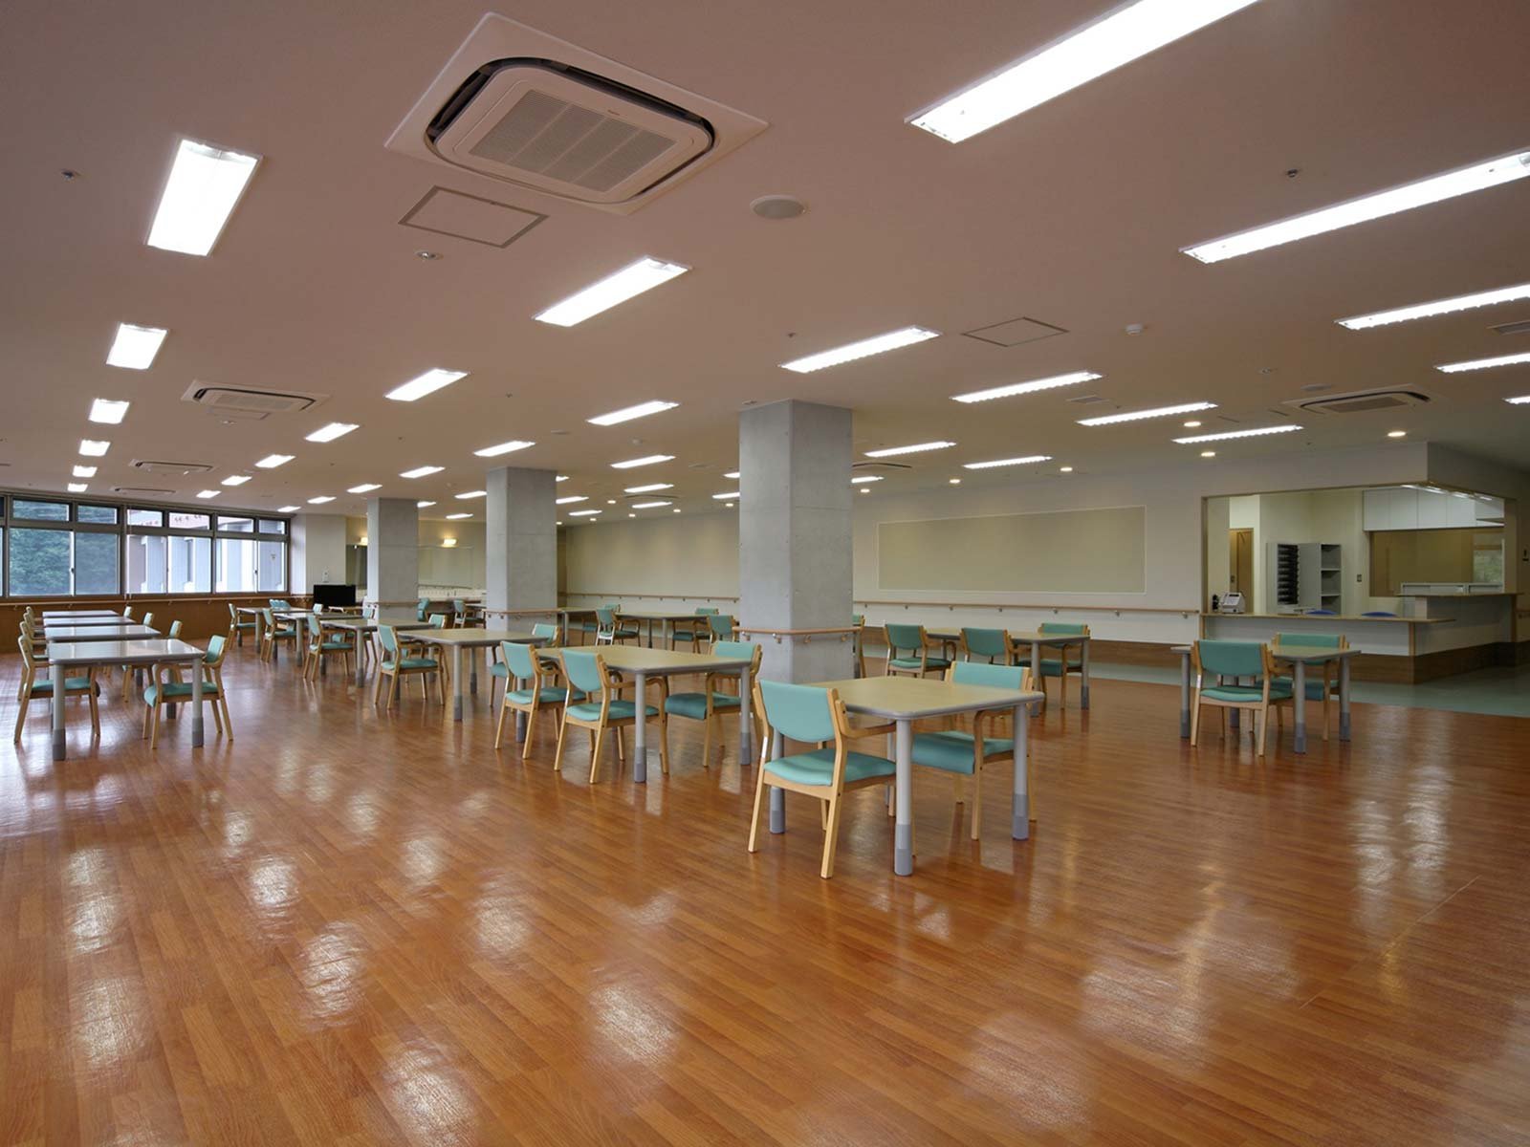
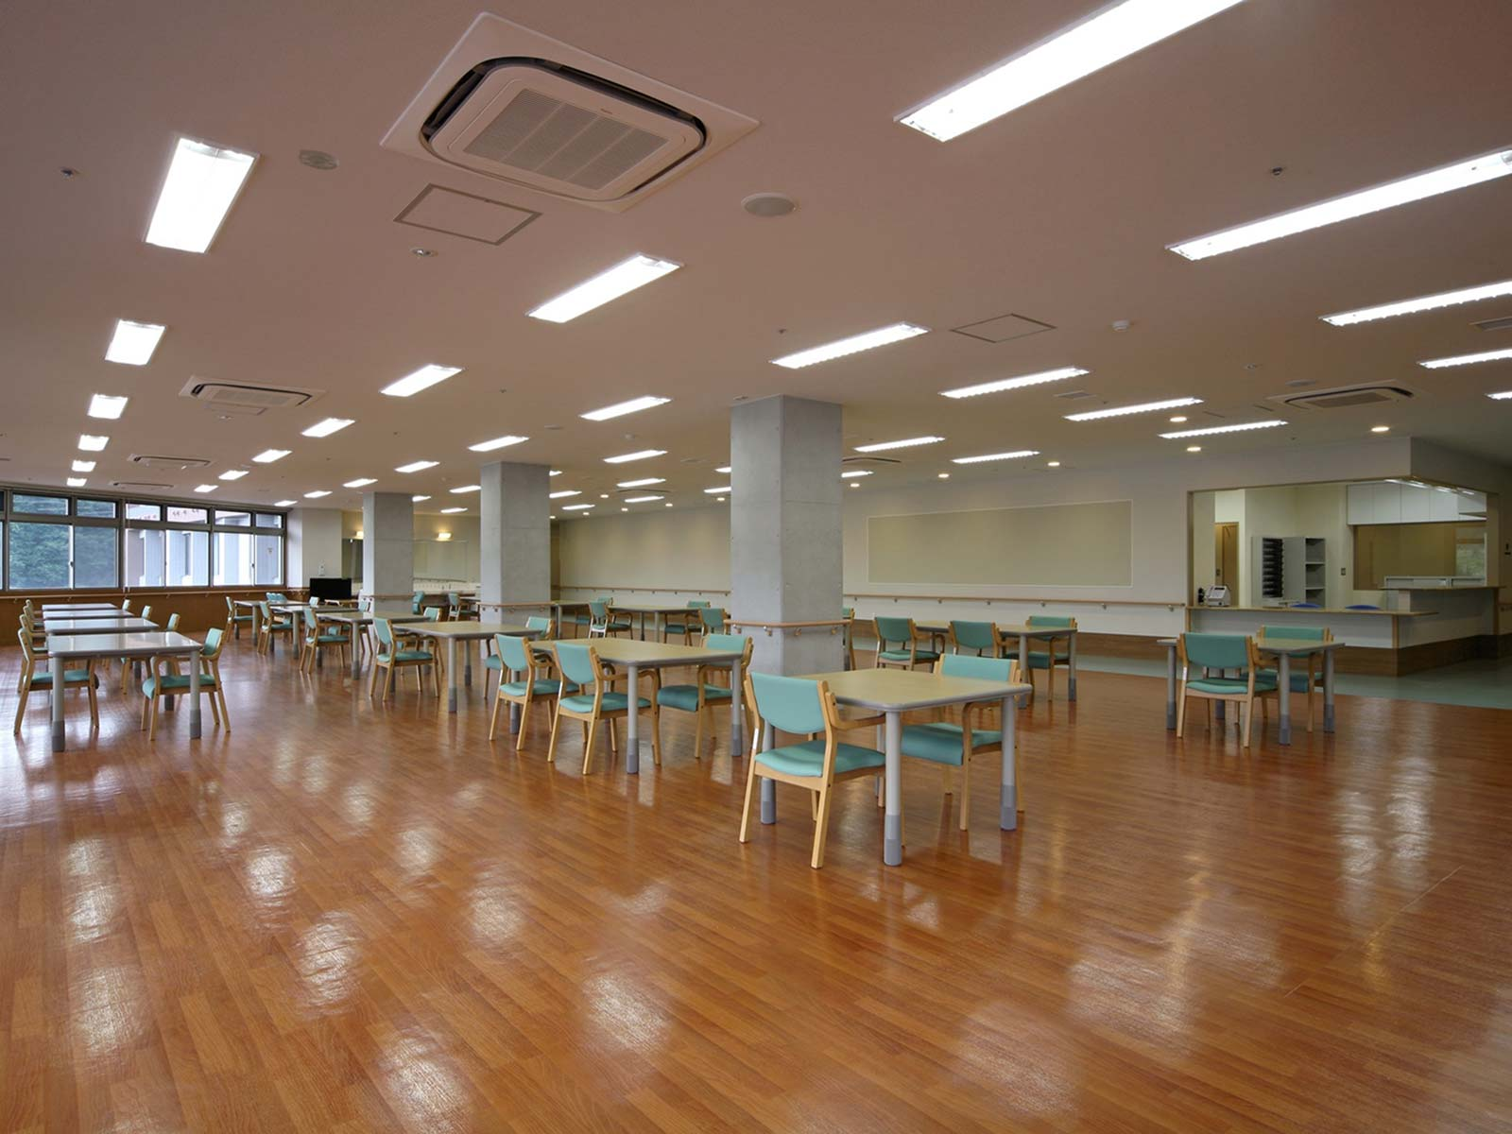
+ smoke detector [298,149,340,172]
